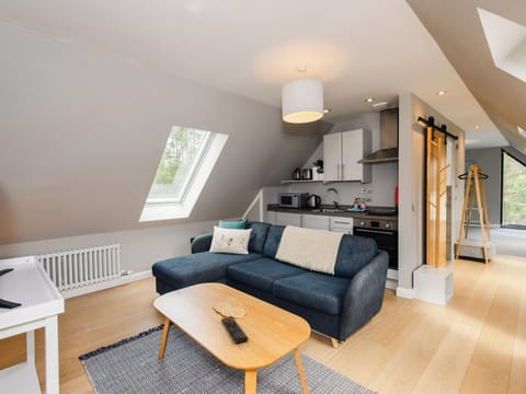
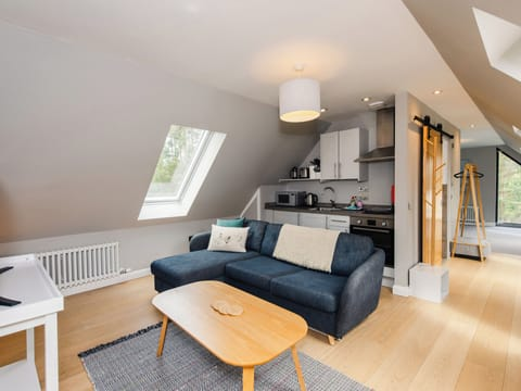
- remote control [220,315,250,345]
